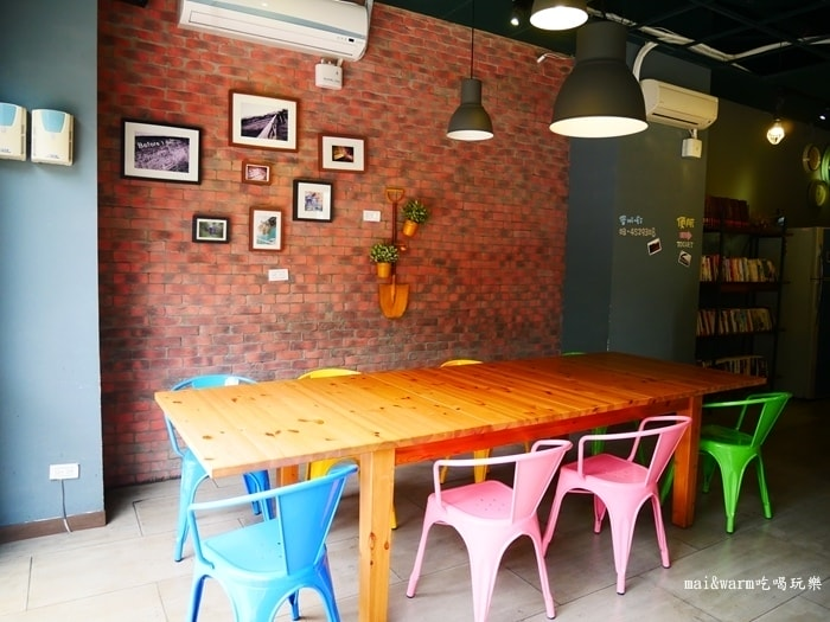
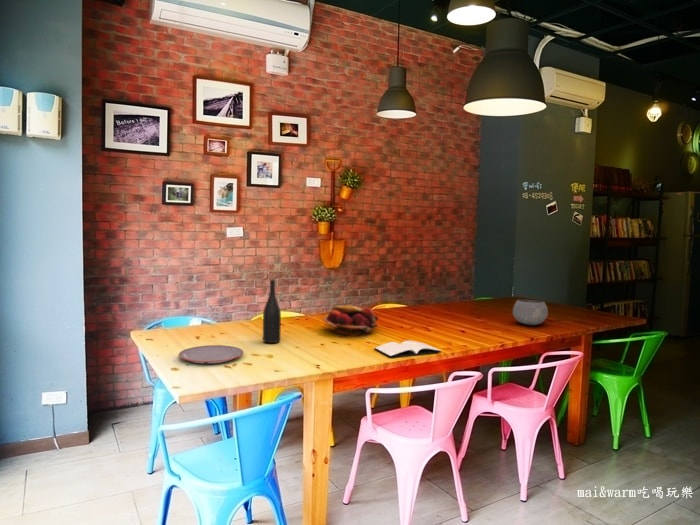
+ bowl [512,299,549,326]
+ fruit basket [321,304,380,337]
+ plate [178,344,244,365]
+ book [374,340,442,358]
+ wine bottle [262,279,282,344]
